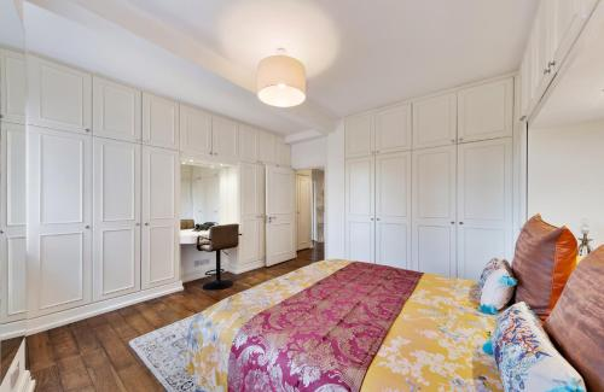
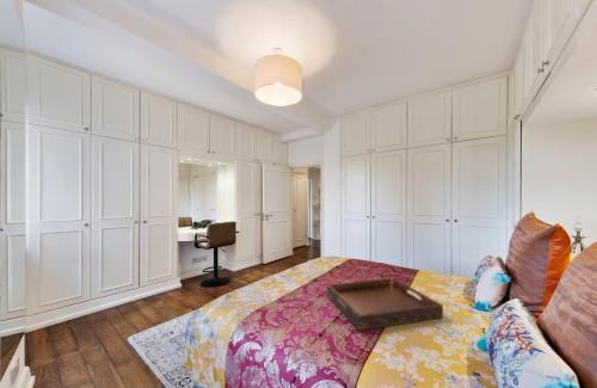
+ serving tray [326,277,444,332]
